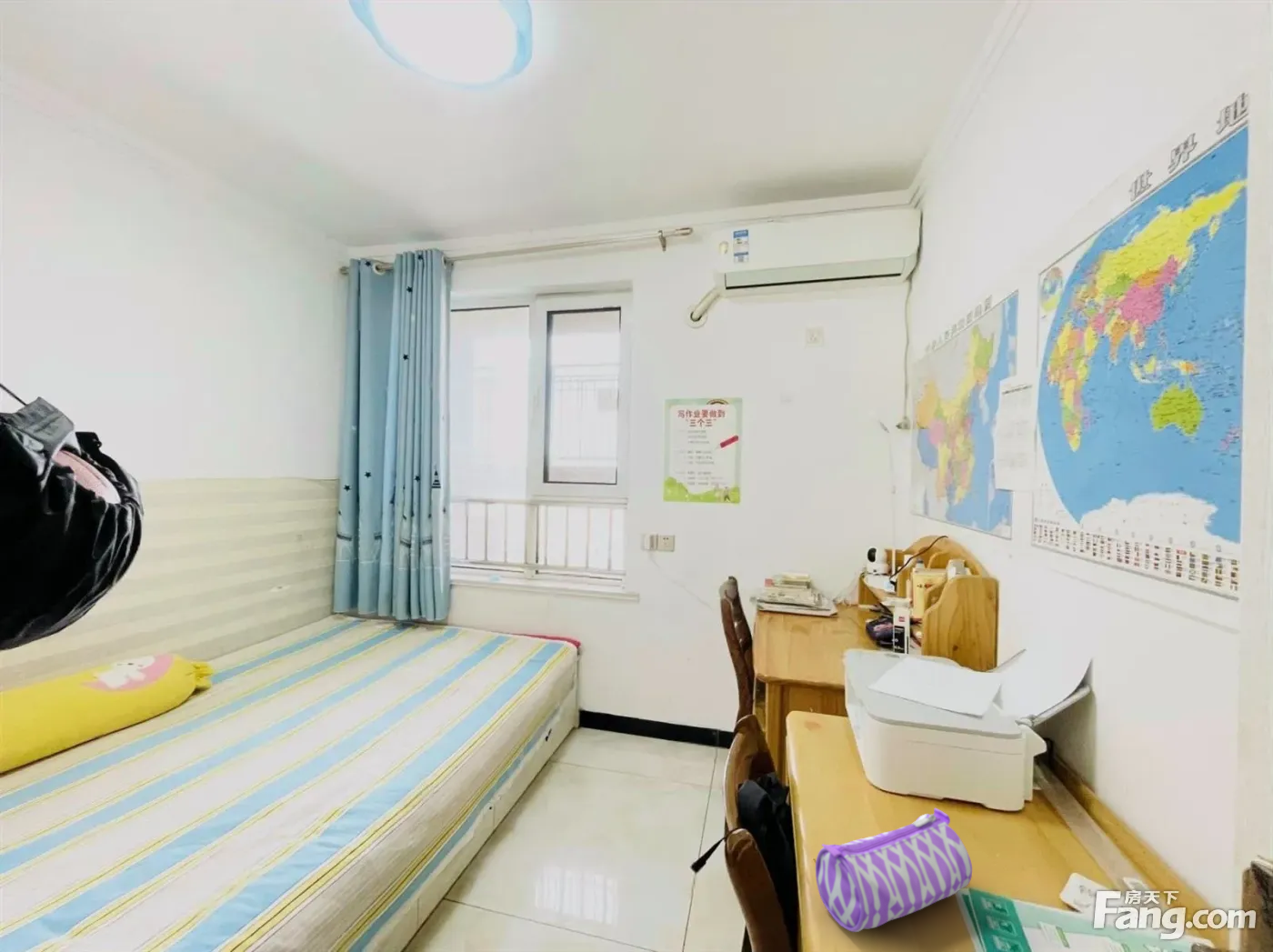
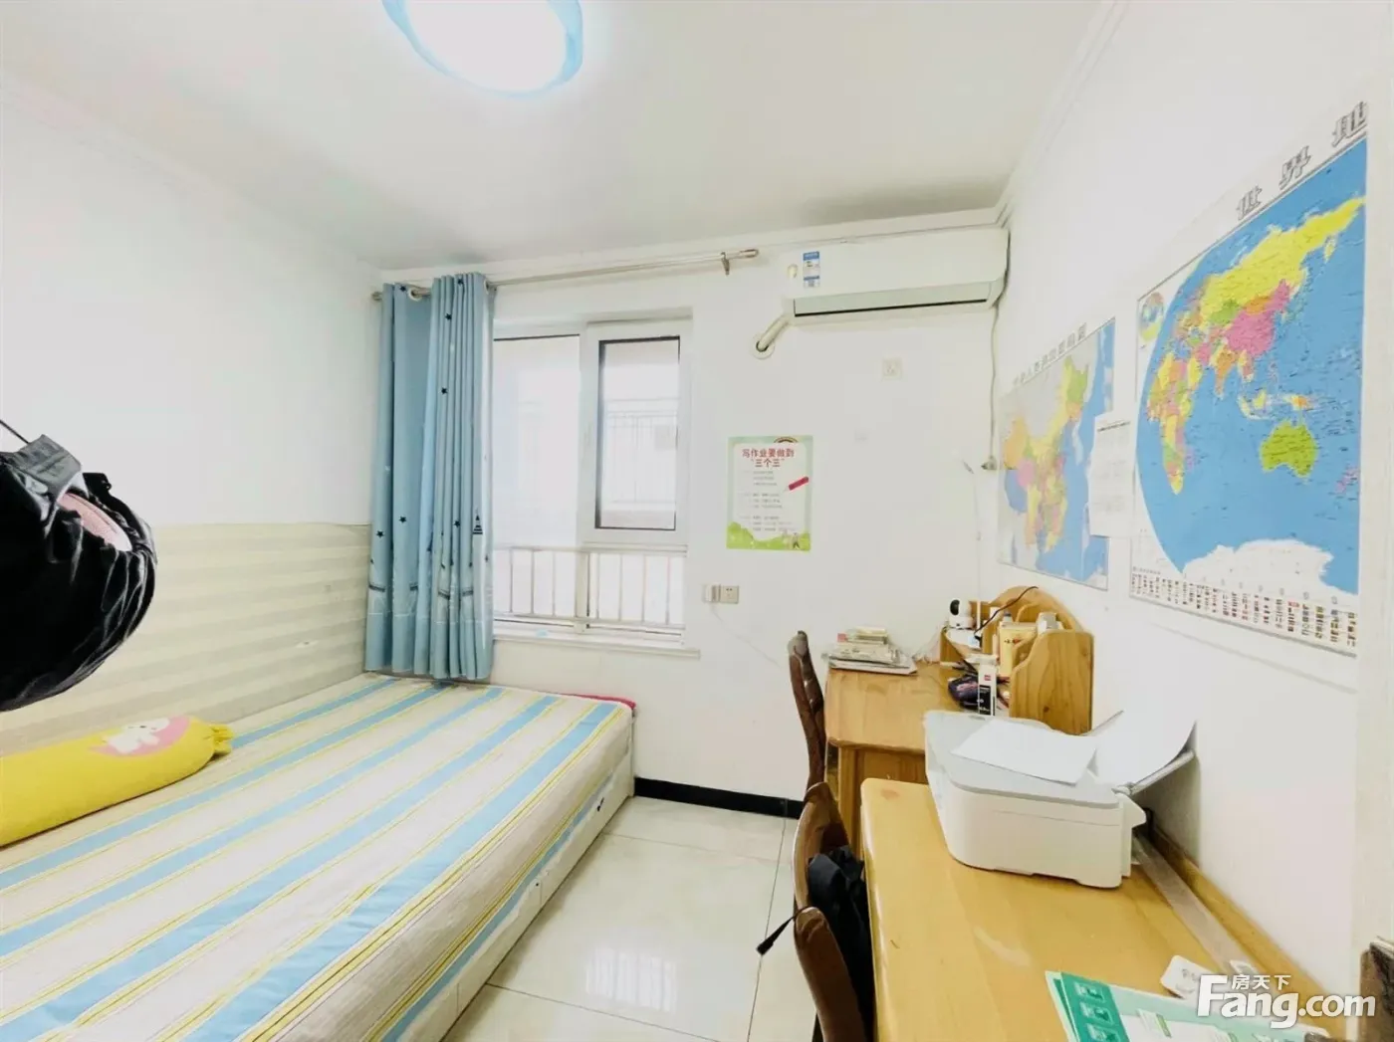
- pencil case [815,807,973,933]
